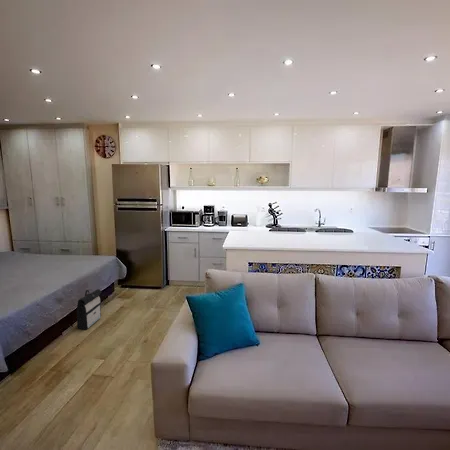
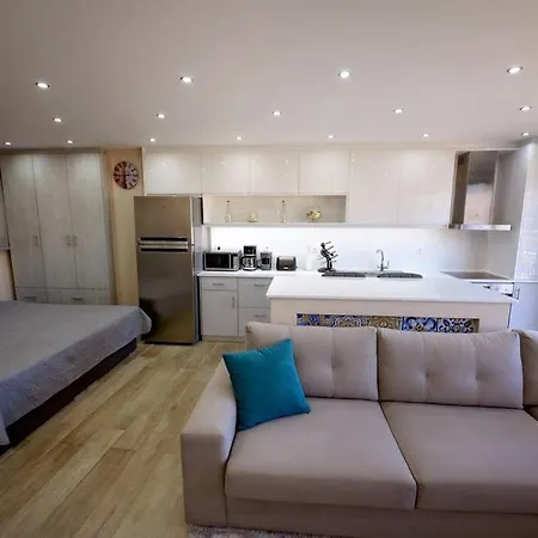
- backpack [76,288,102,331]
